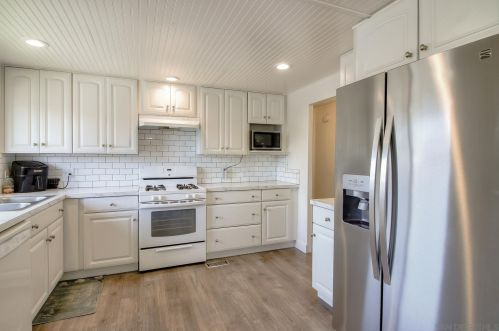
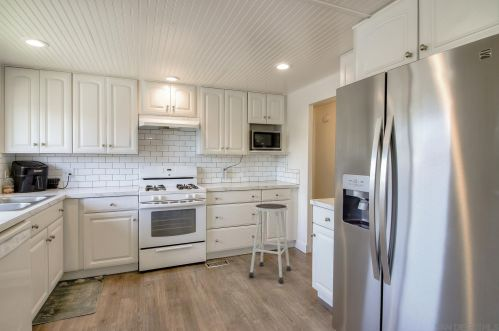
+ stool [248,202,292,284]
